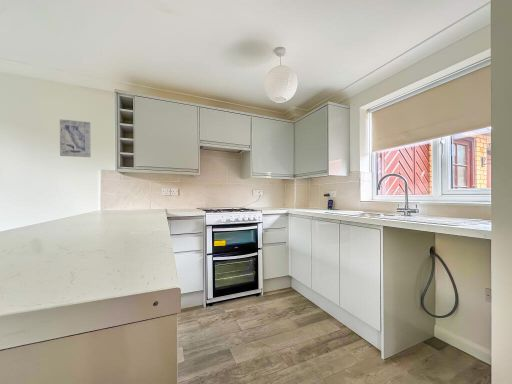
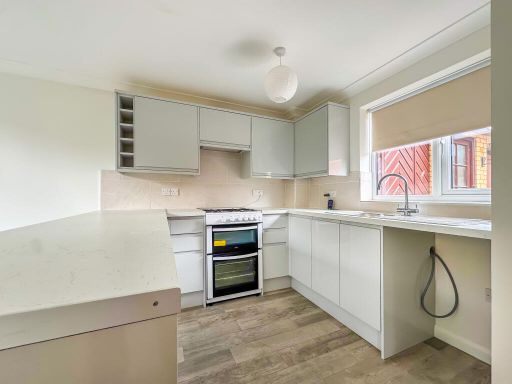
- wall art [59,118,92,158]
